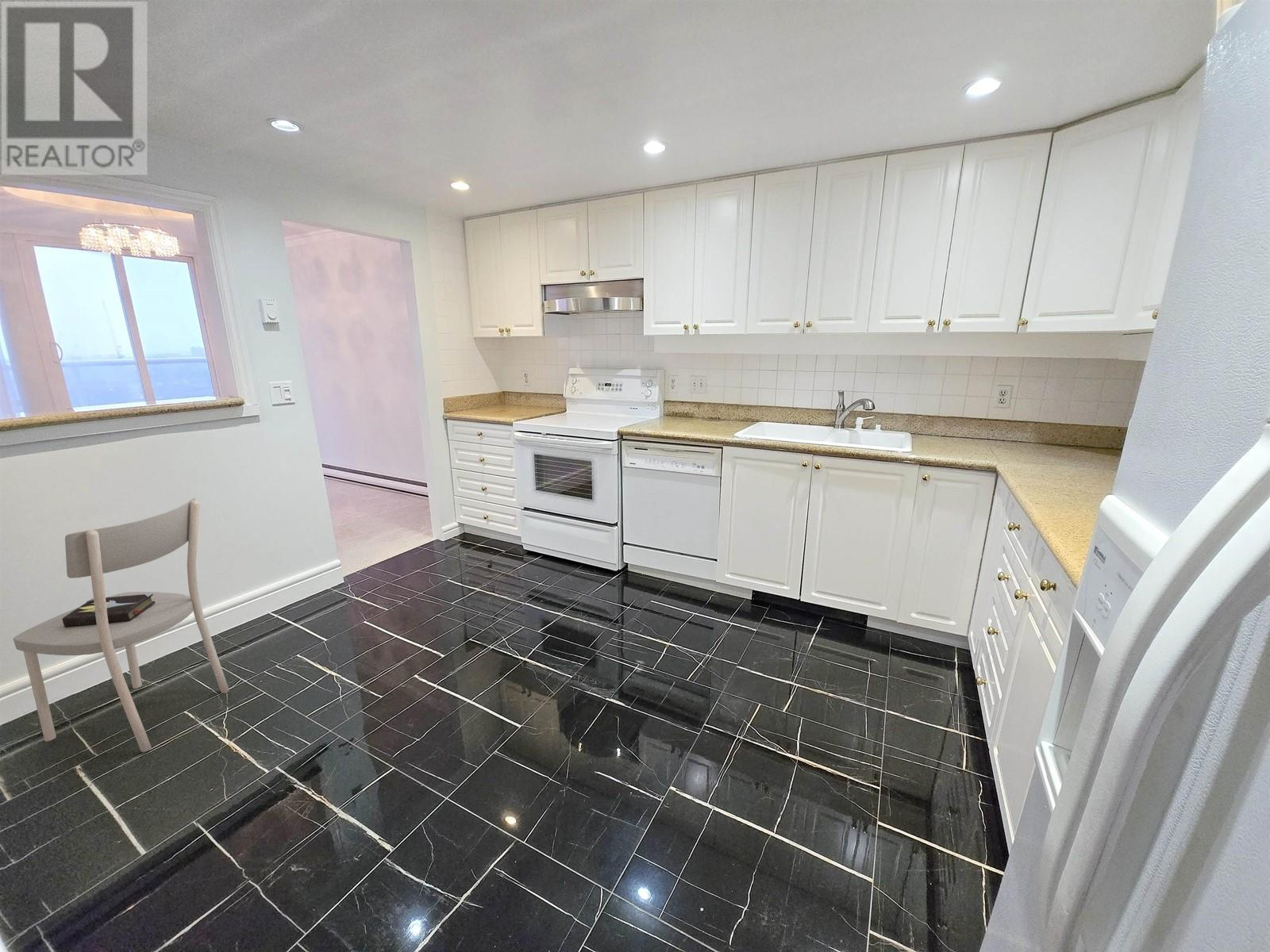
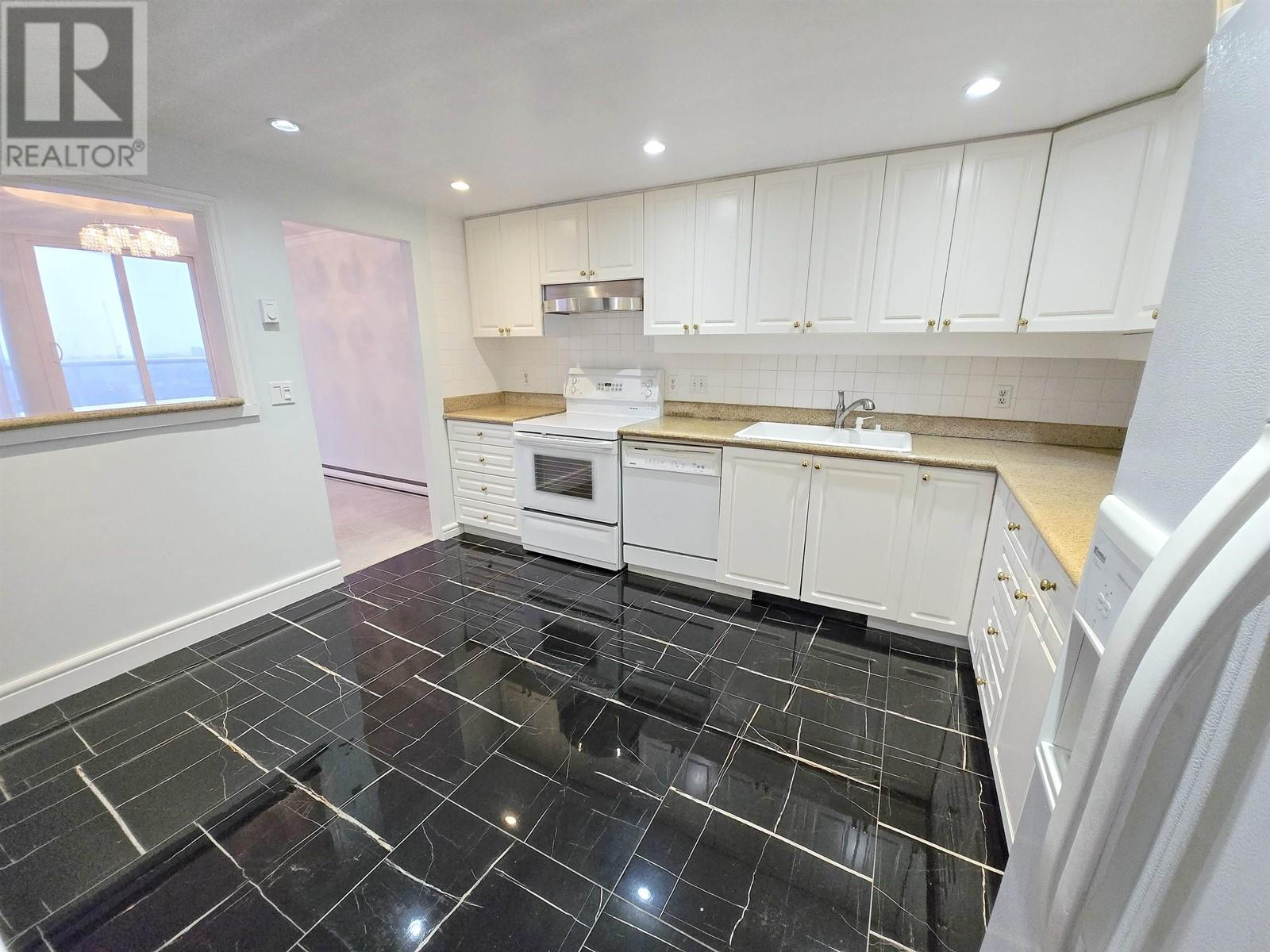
- dining chair [13,497,230,753]
- hardback book [62,593,156,628]
